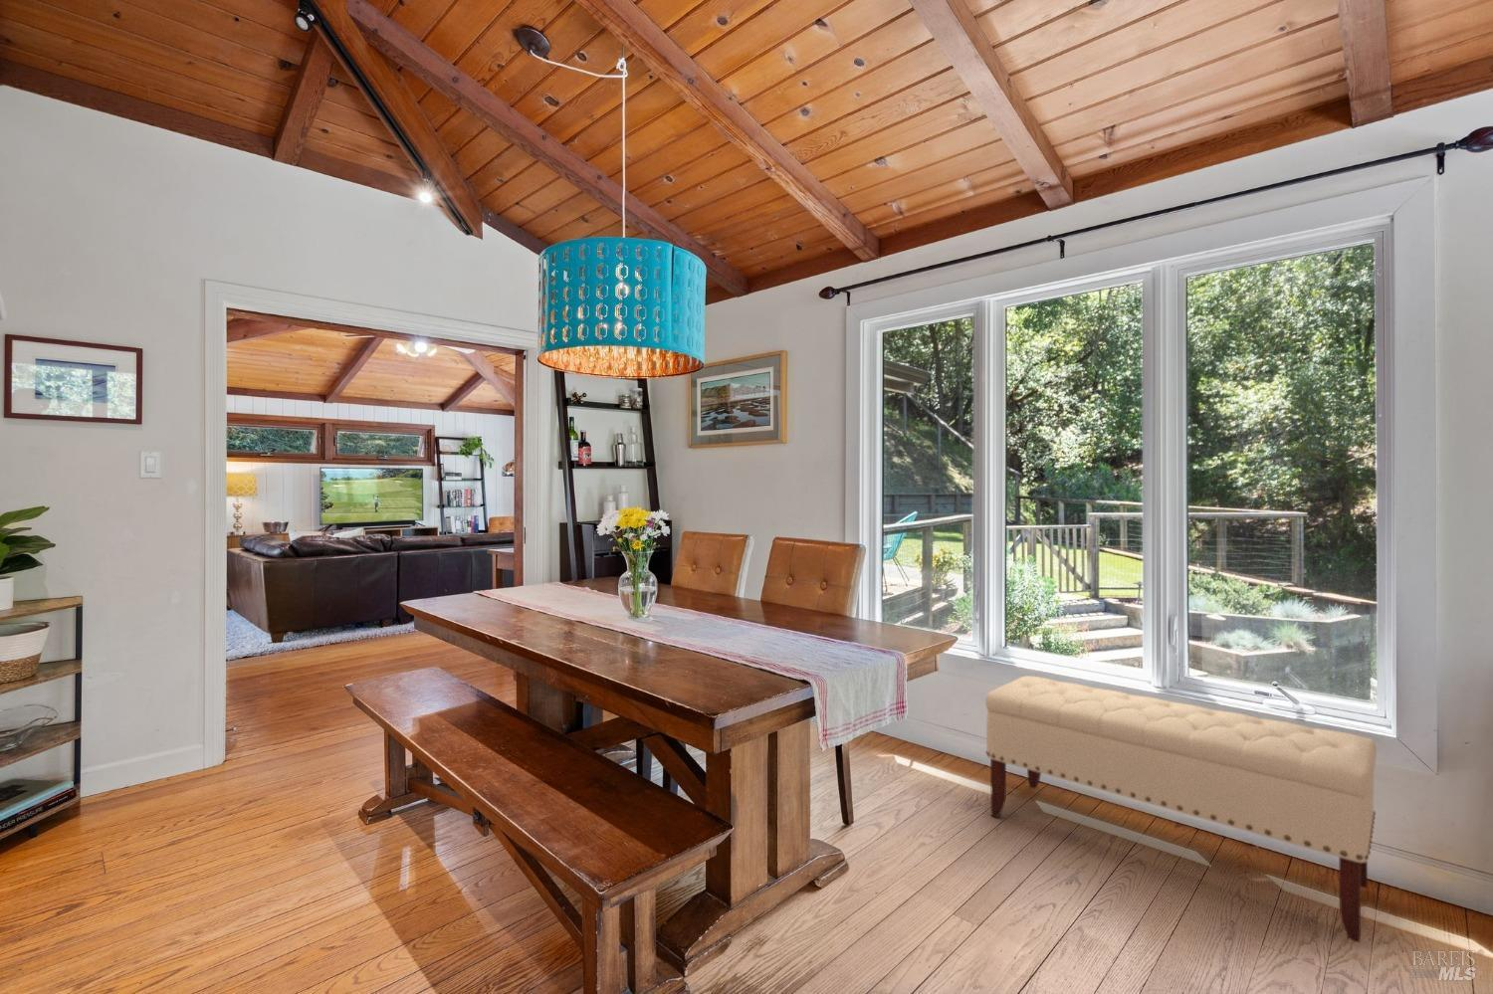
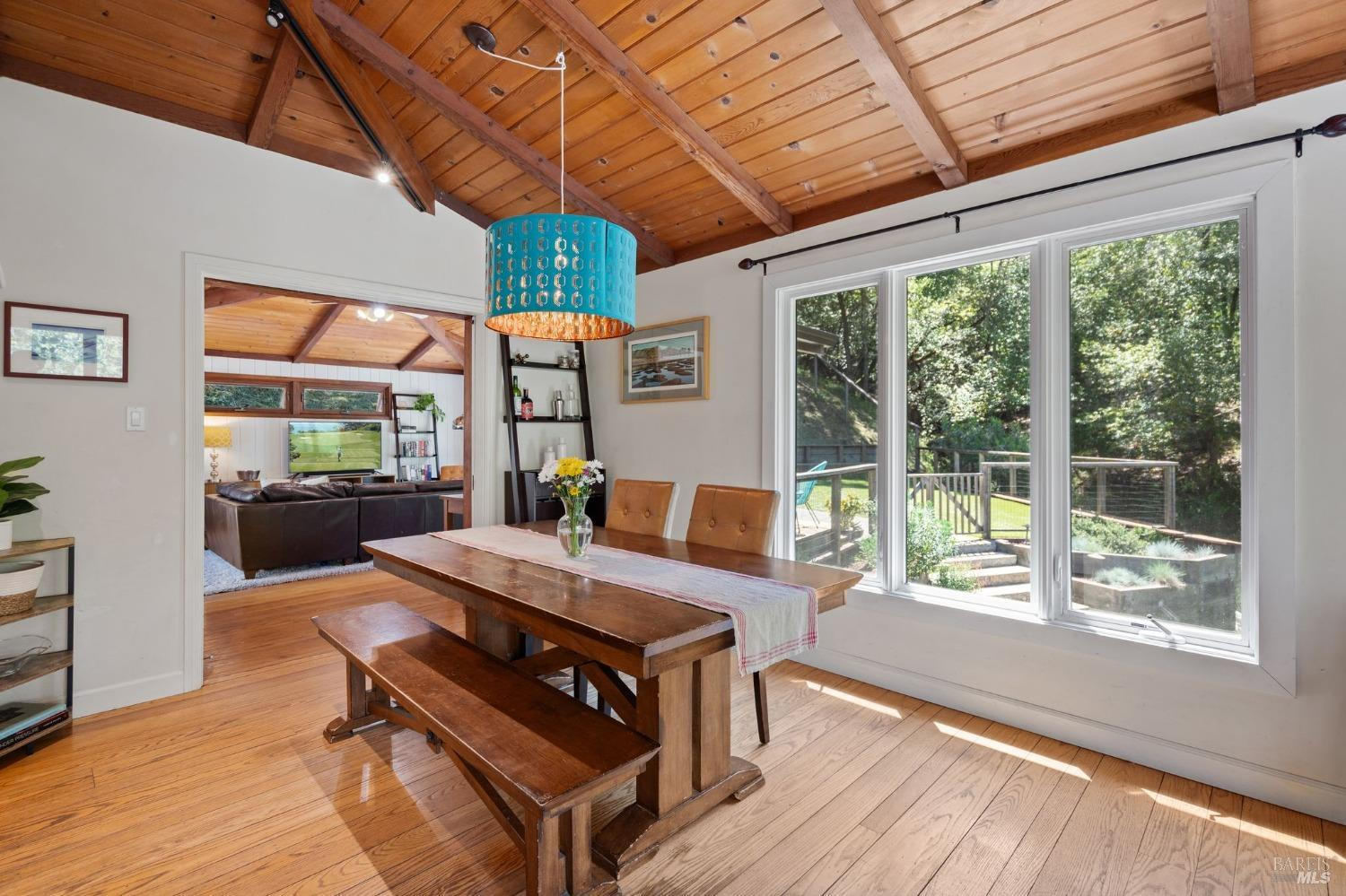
- bench [984,674,1378,943]
